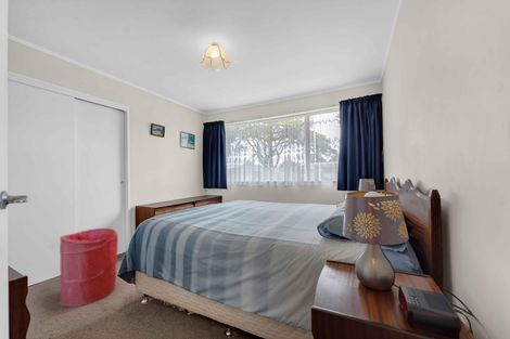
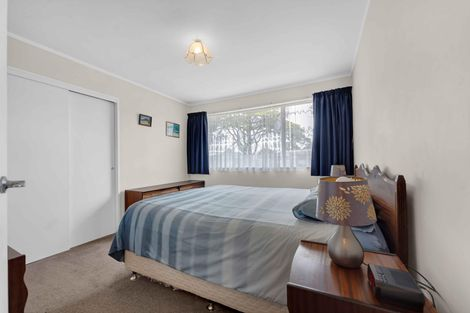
- laundry hamper [59,227,119,308]
